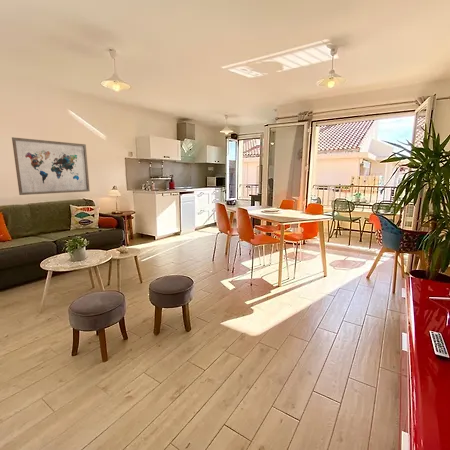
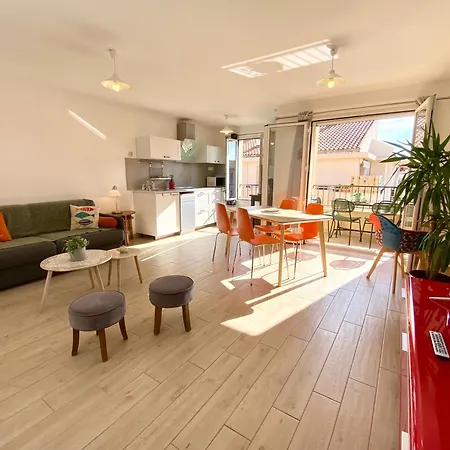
- wall art [11,136,91,196]
